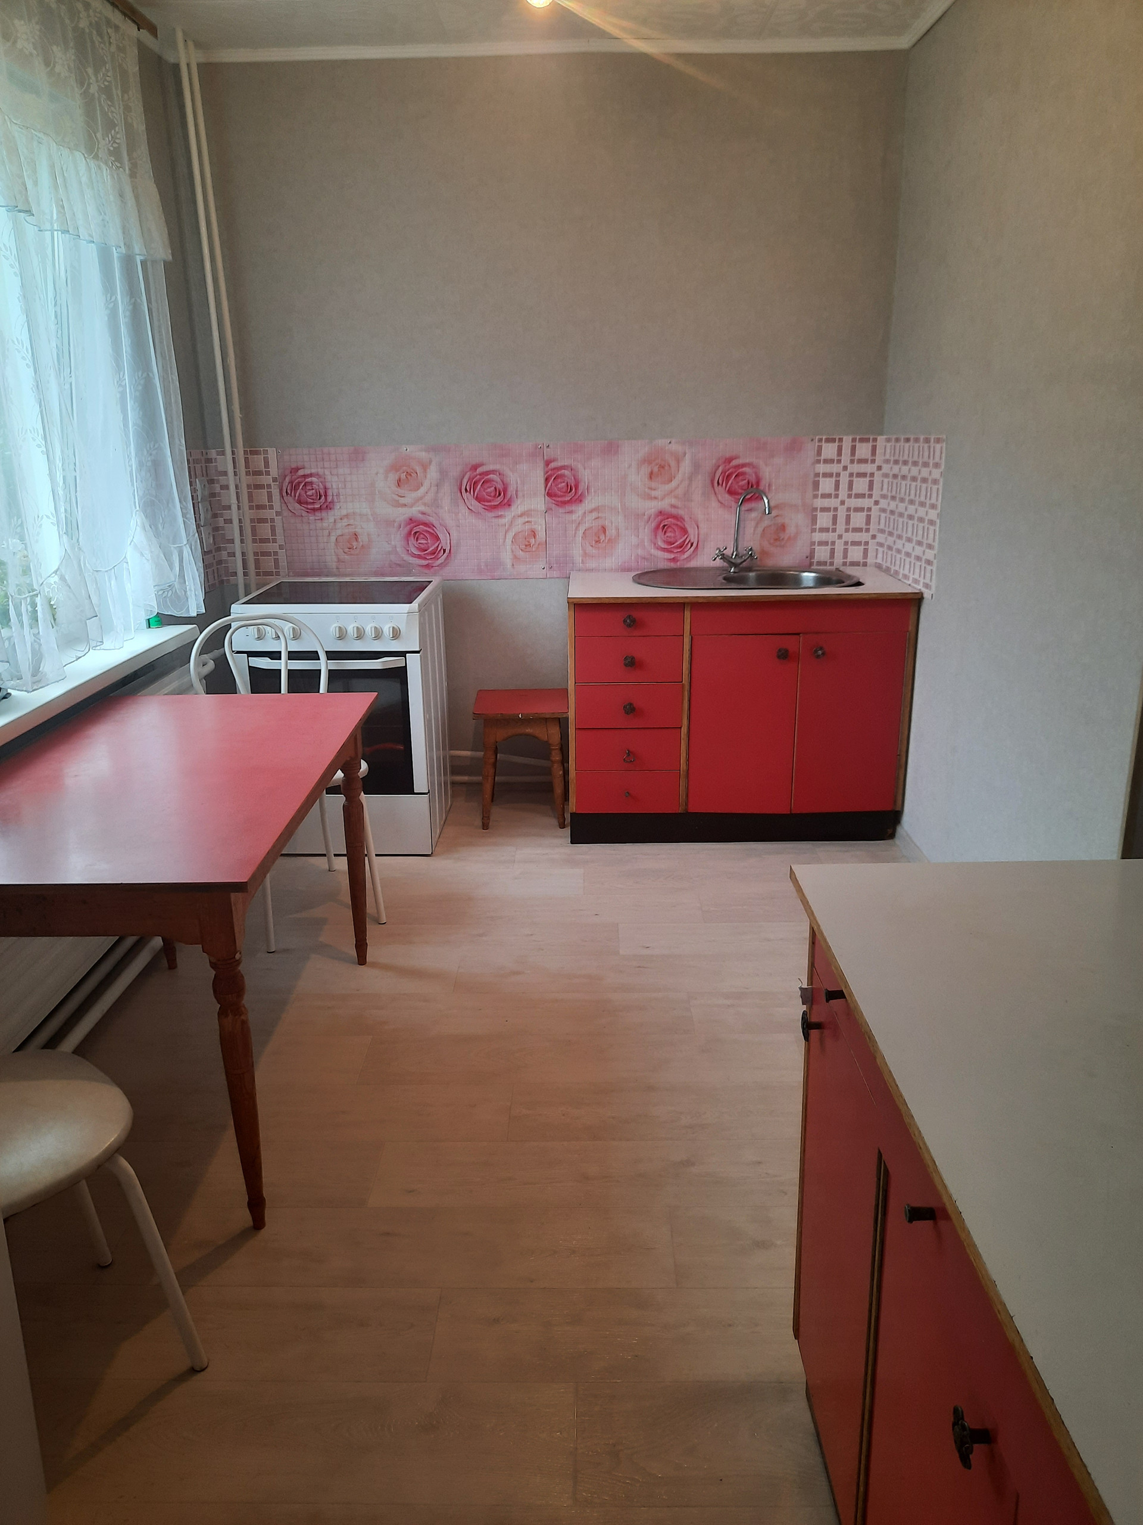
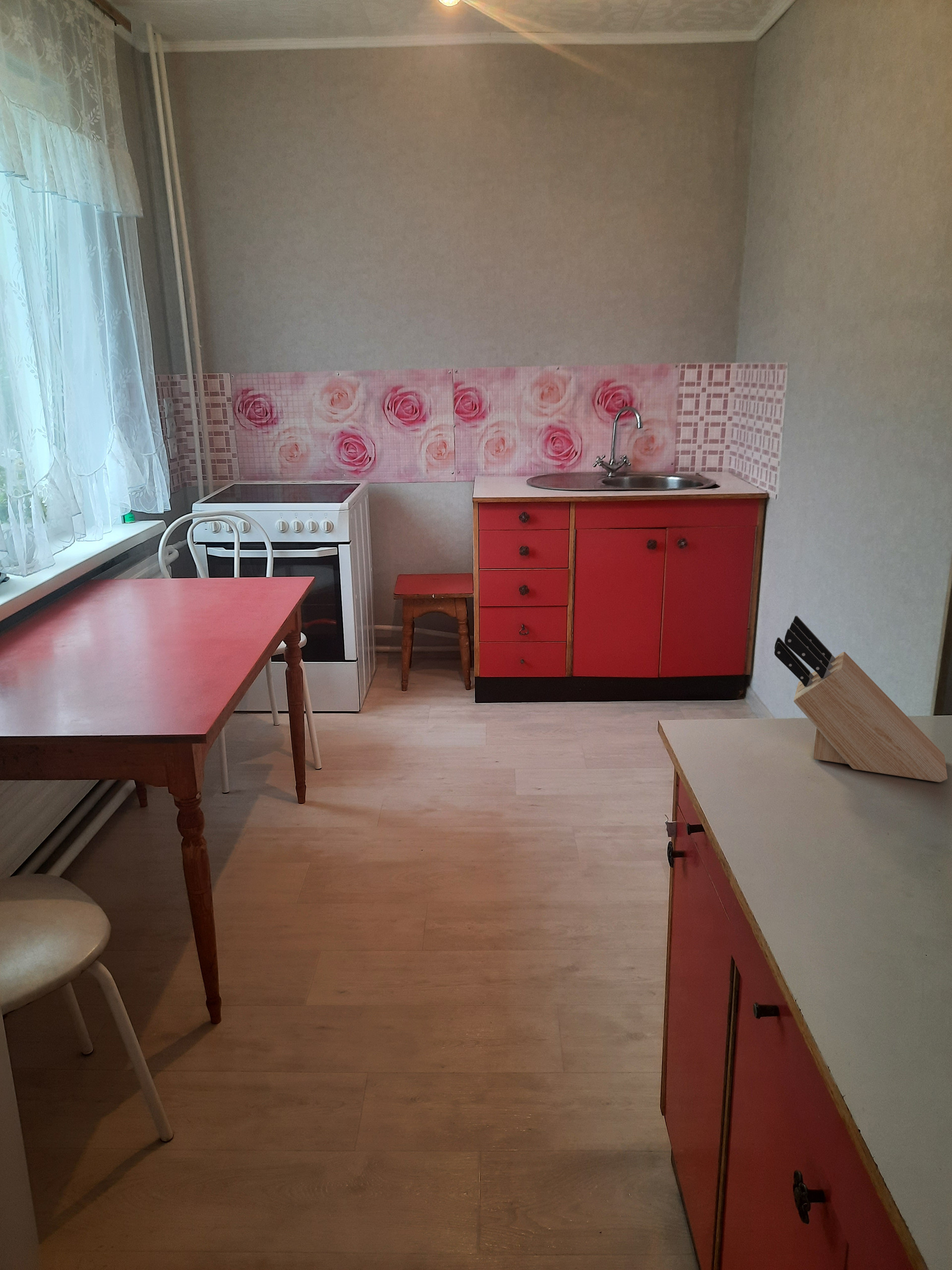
+ knife block [774,615,948,783]
